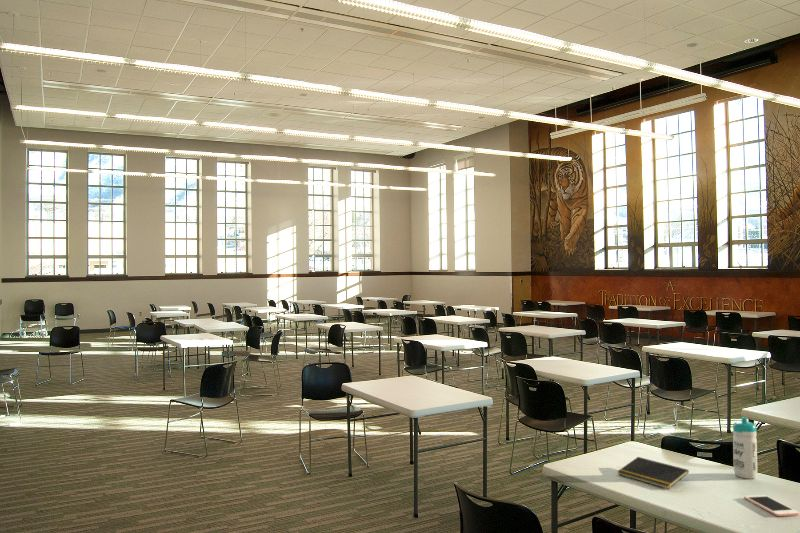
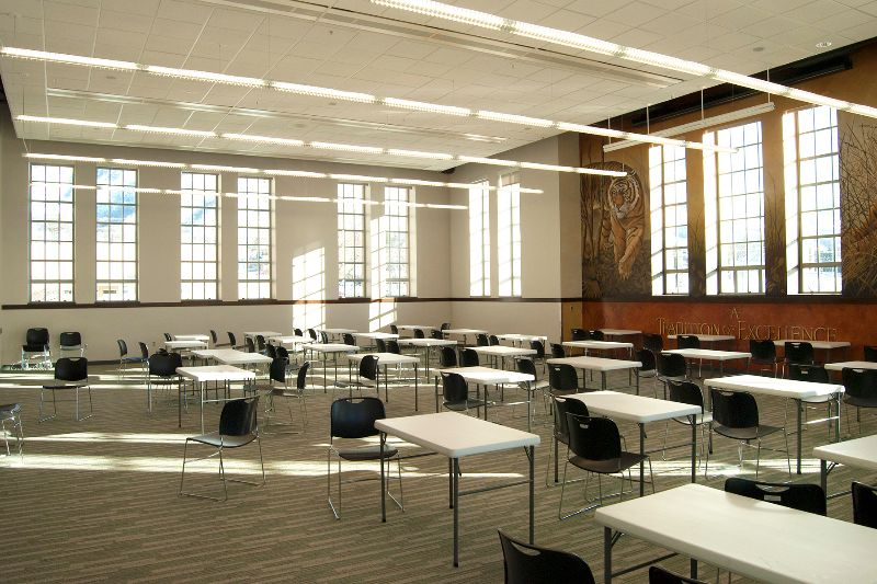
- notepad [616,456,690,490]
- cell phone [743,494,800,517]
- water bottle [732,416,758,480]
